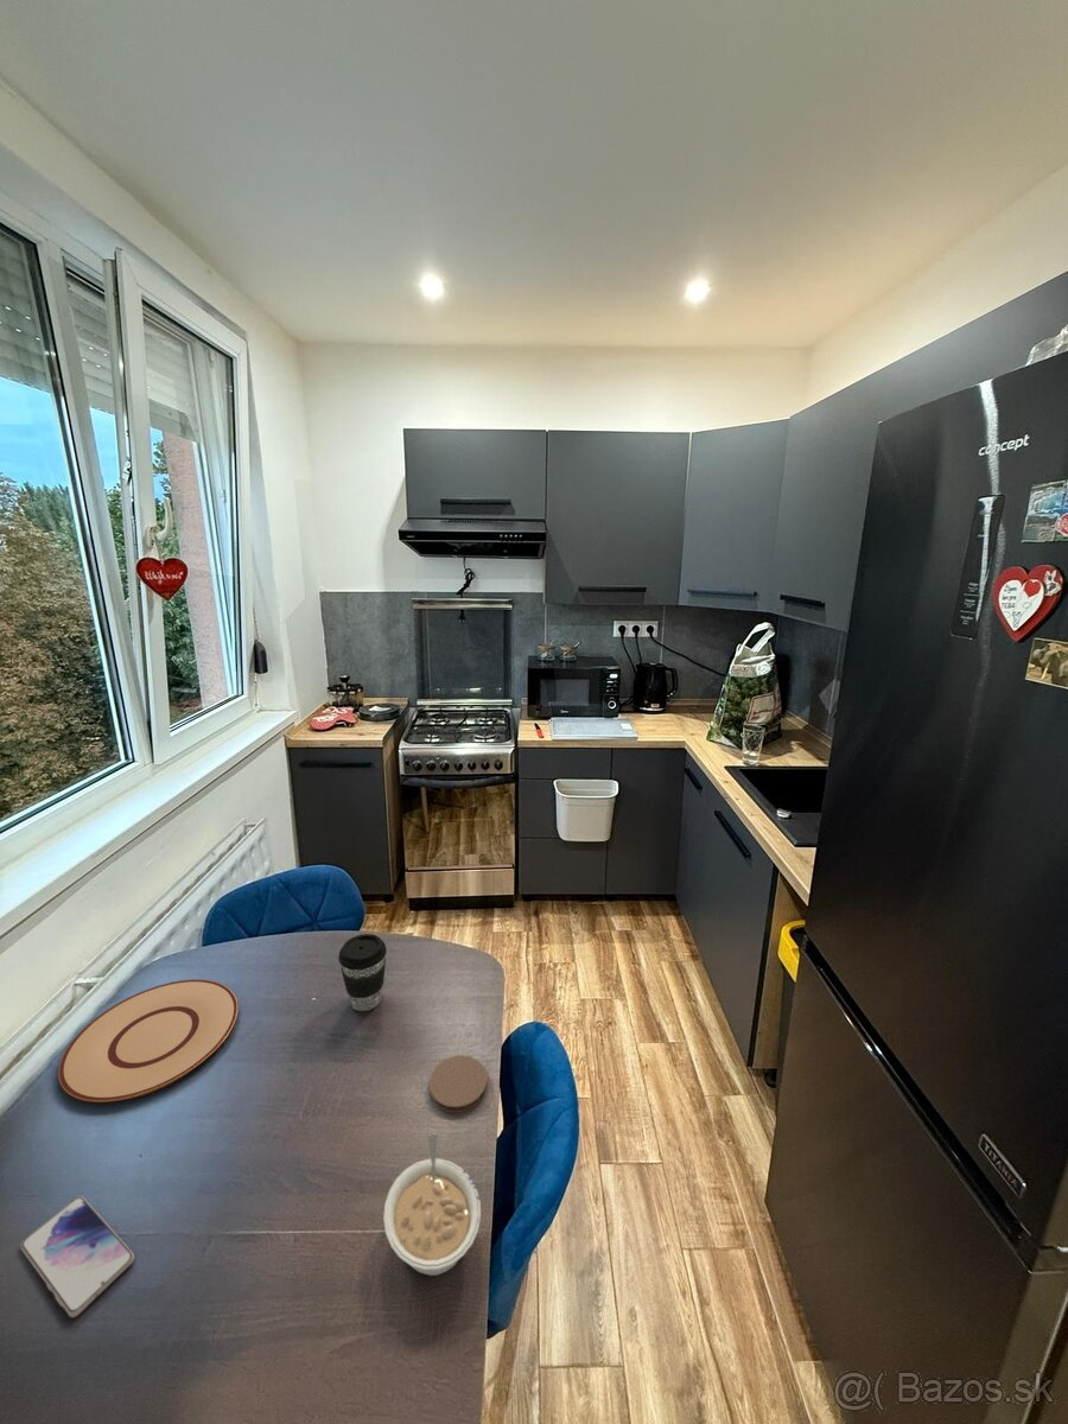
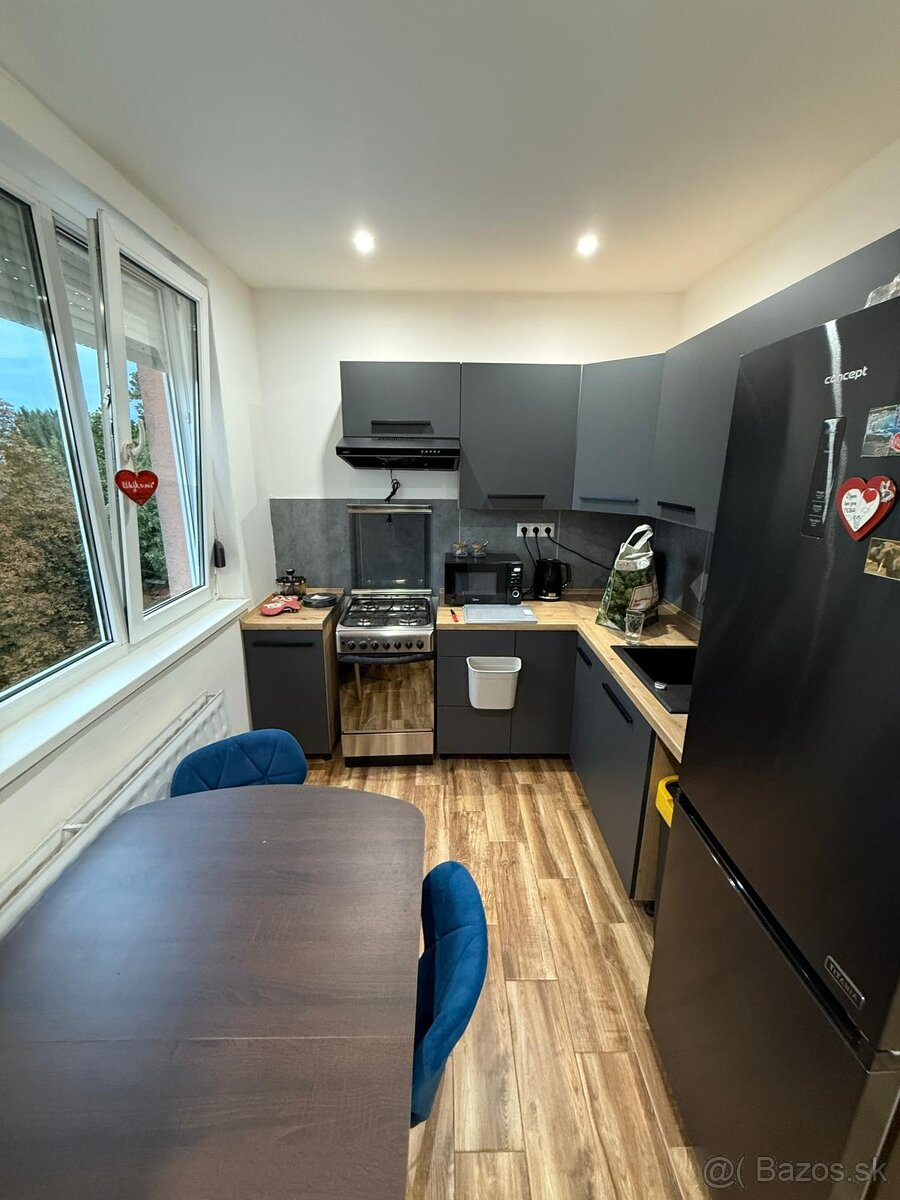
- legume [382,1133,482,1277]
- coffee cup [337,933,388,1012]
- smartphone [19,1195,135,1318]
- coaster [428,1054,489,1114]
- plate [57,978,240,1104]
